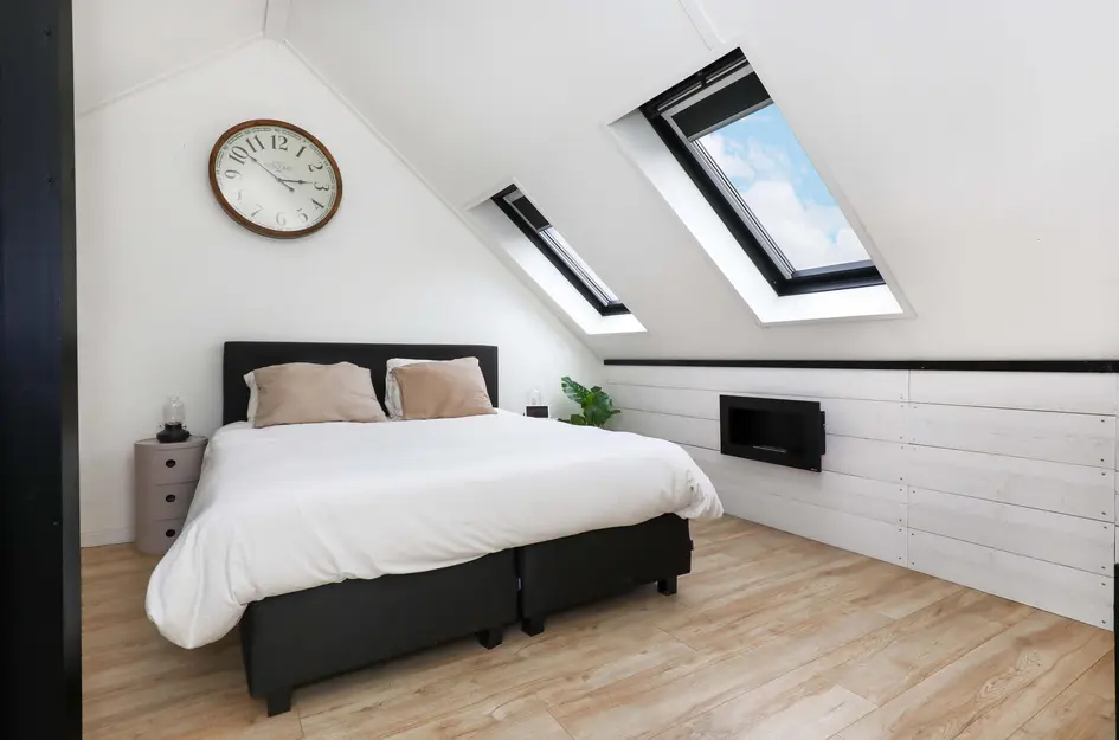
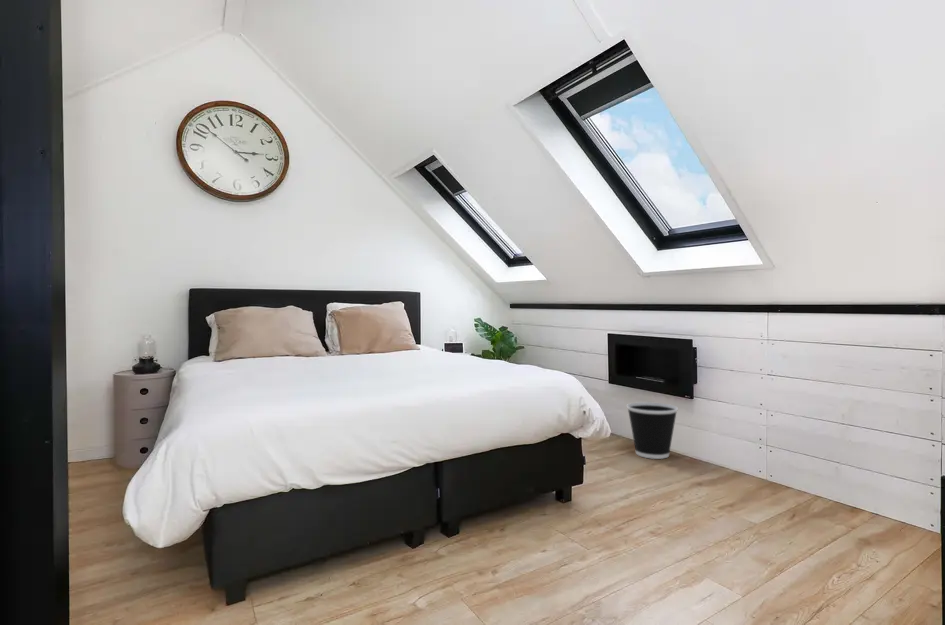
+ wastebasket [626,401,679,460]
